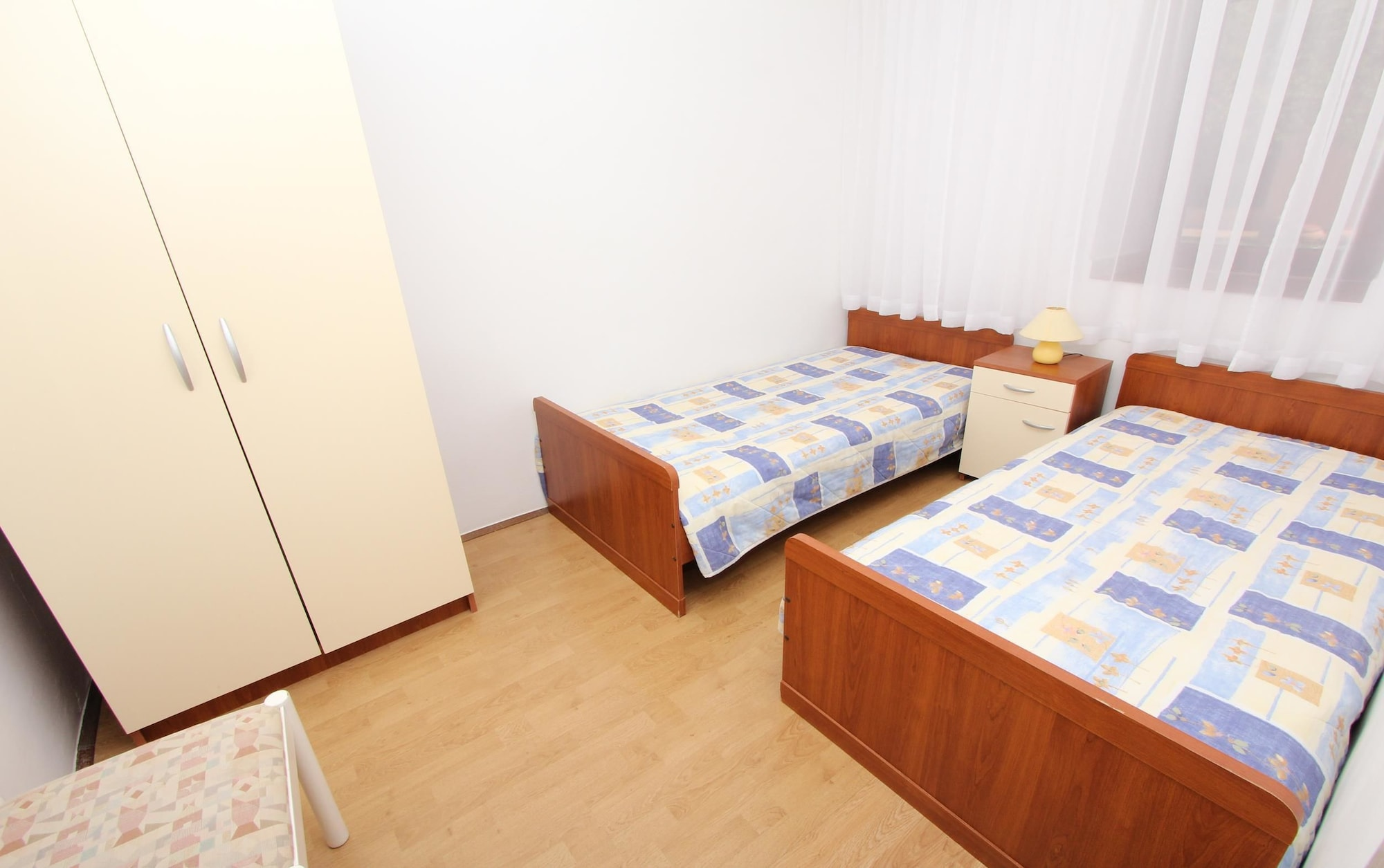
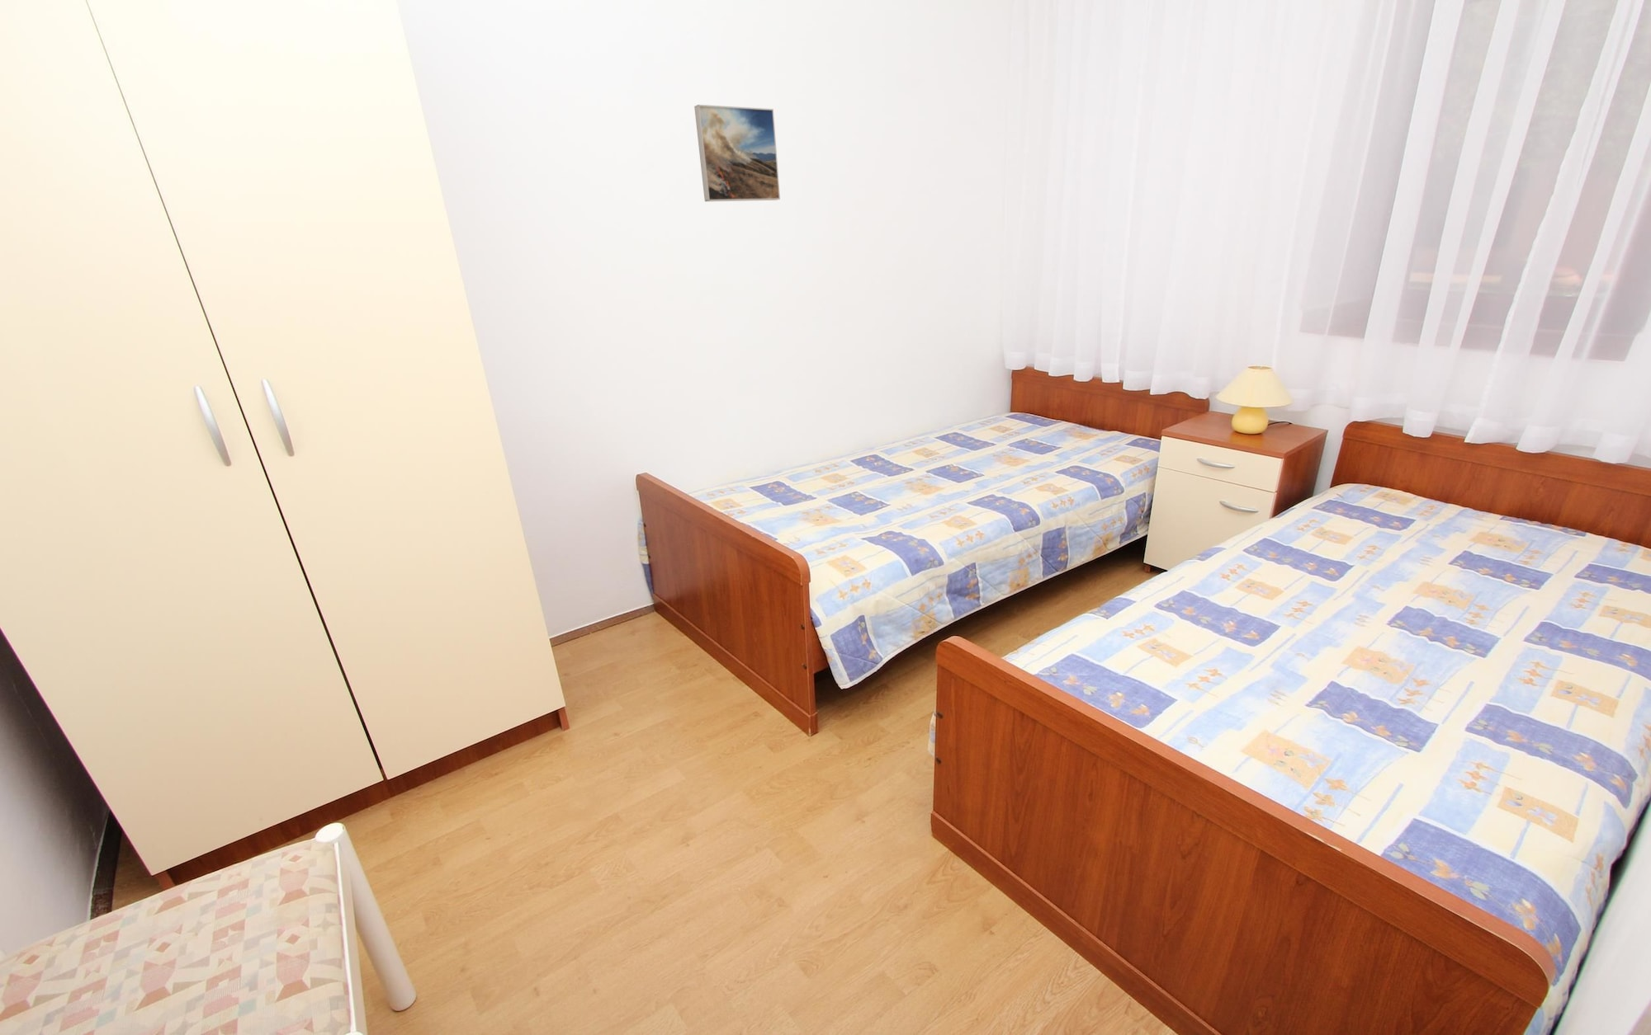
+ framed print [693,104,781,202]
